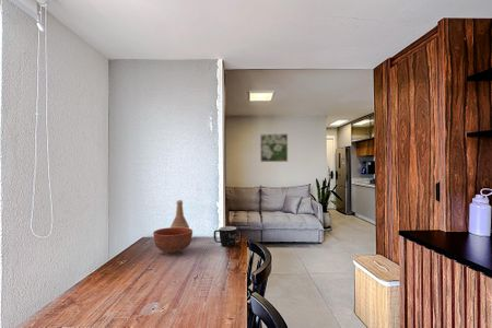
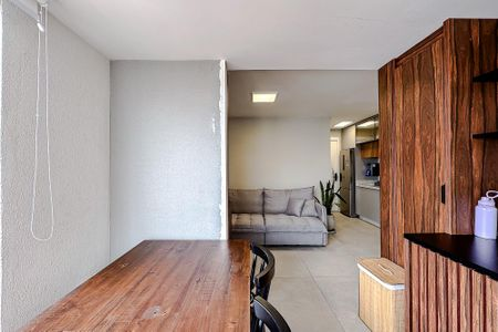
- vase [169,199,190,229]
- mug [213,225,243,248]
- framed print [259,132,289,163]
- bowl [152,226,194,255]
